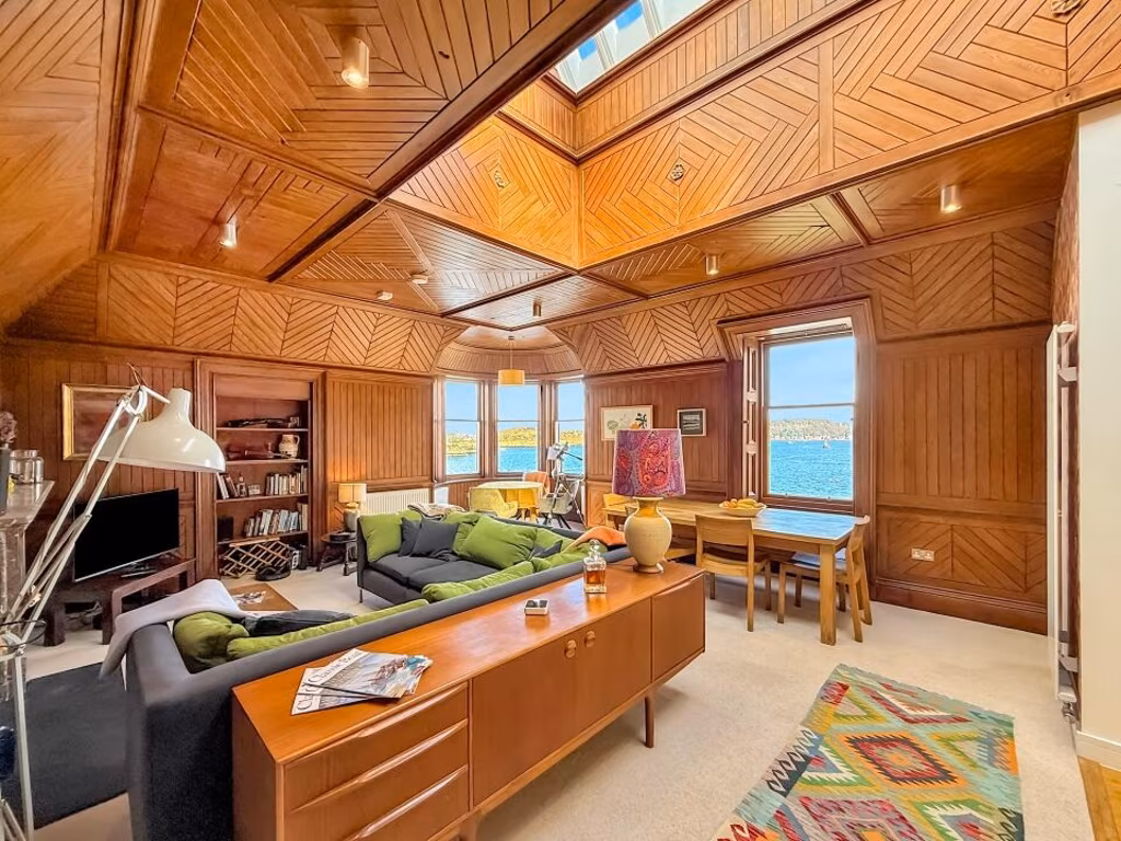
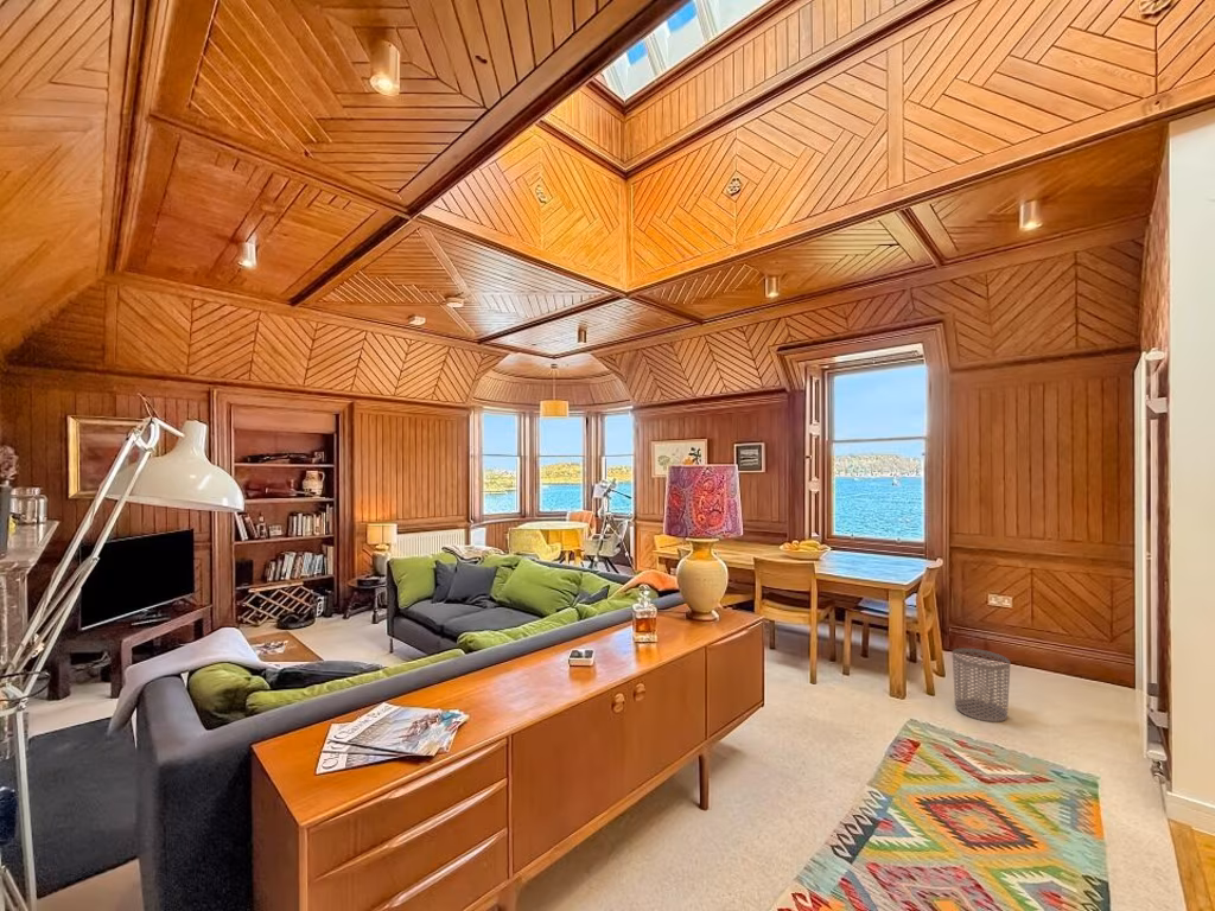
+ waste bin [952,648,1011,724]
